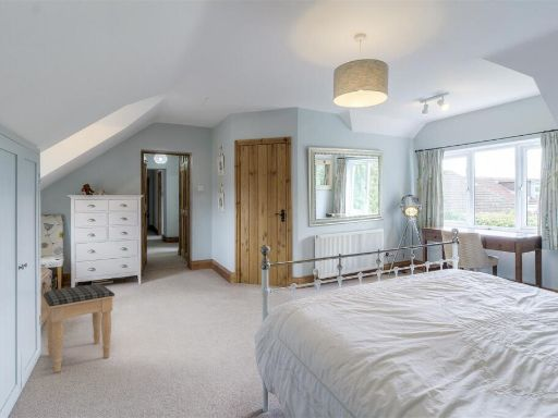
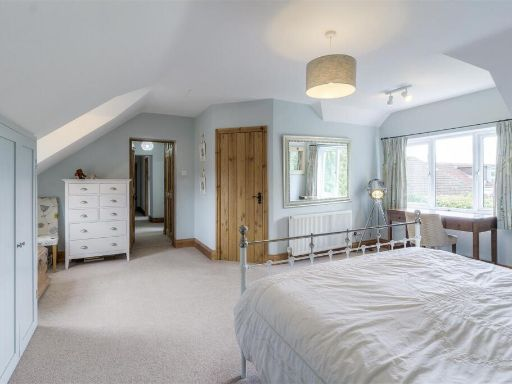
- footstool [41,283,116,373]
